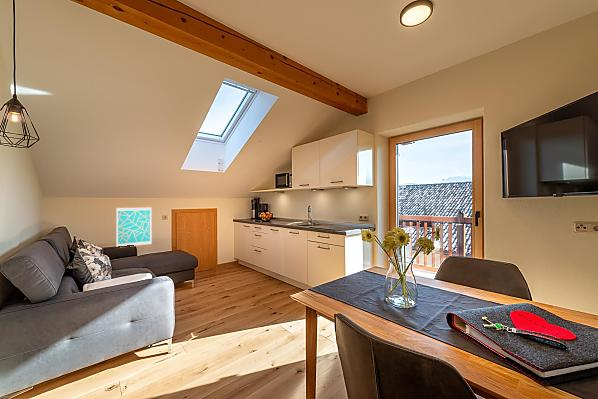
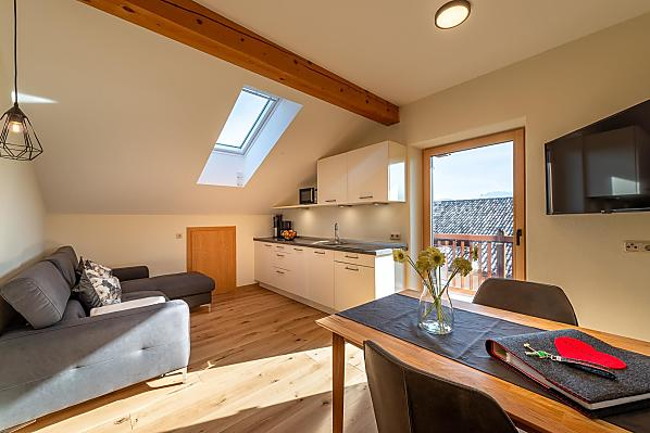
- wall art [115,206,153,247]
